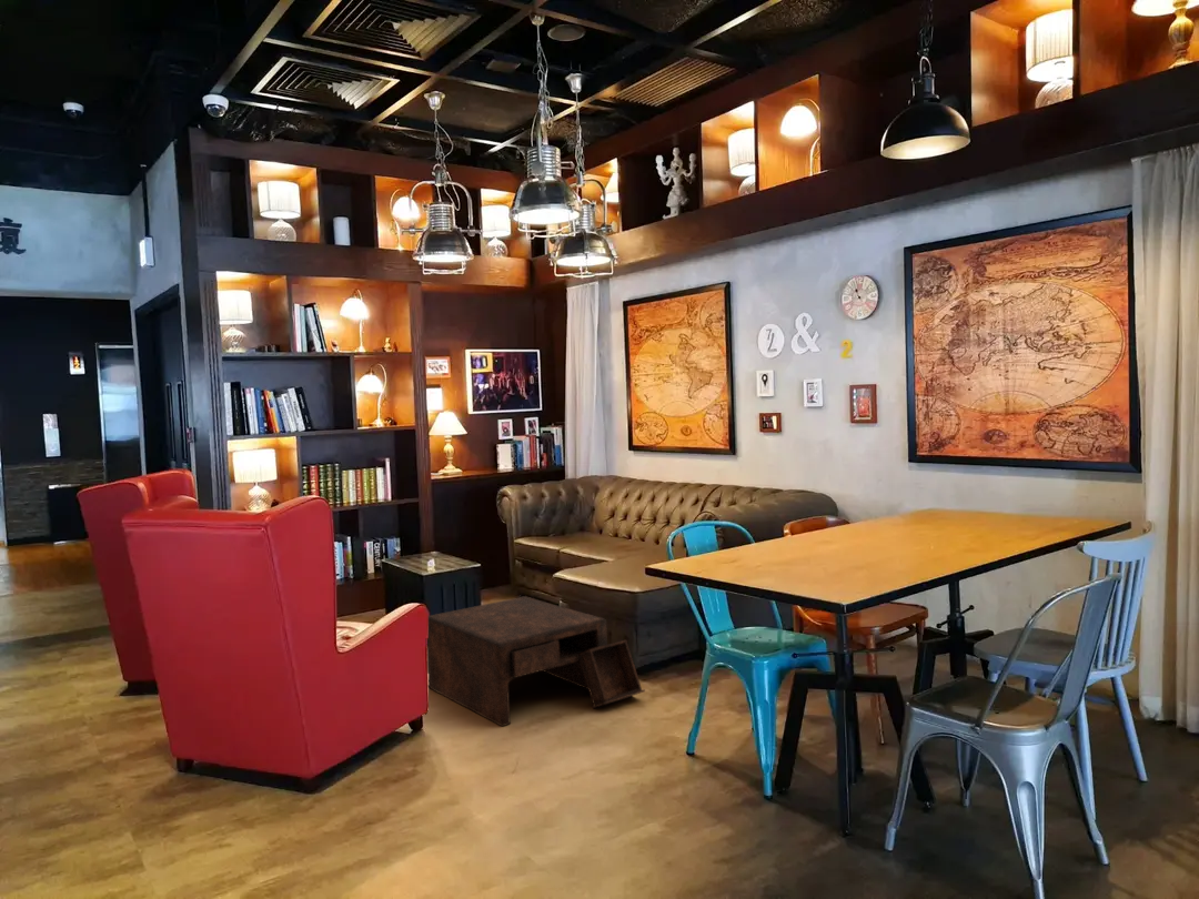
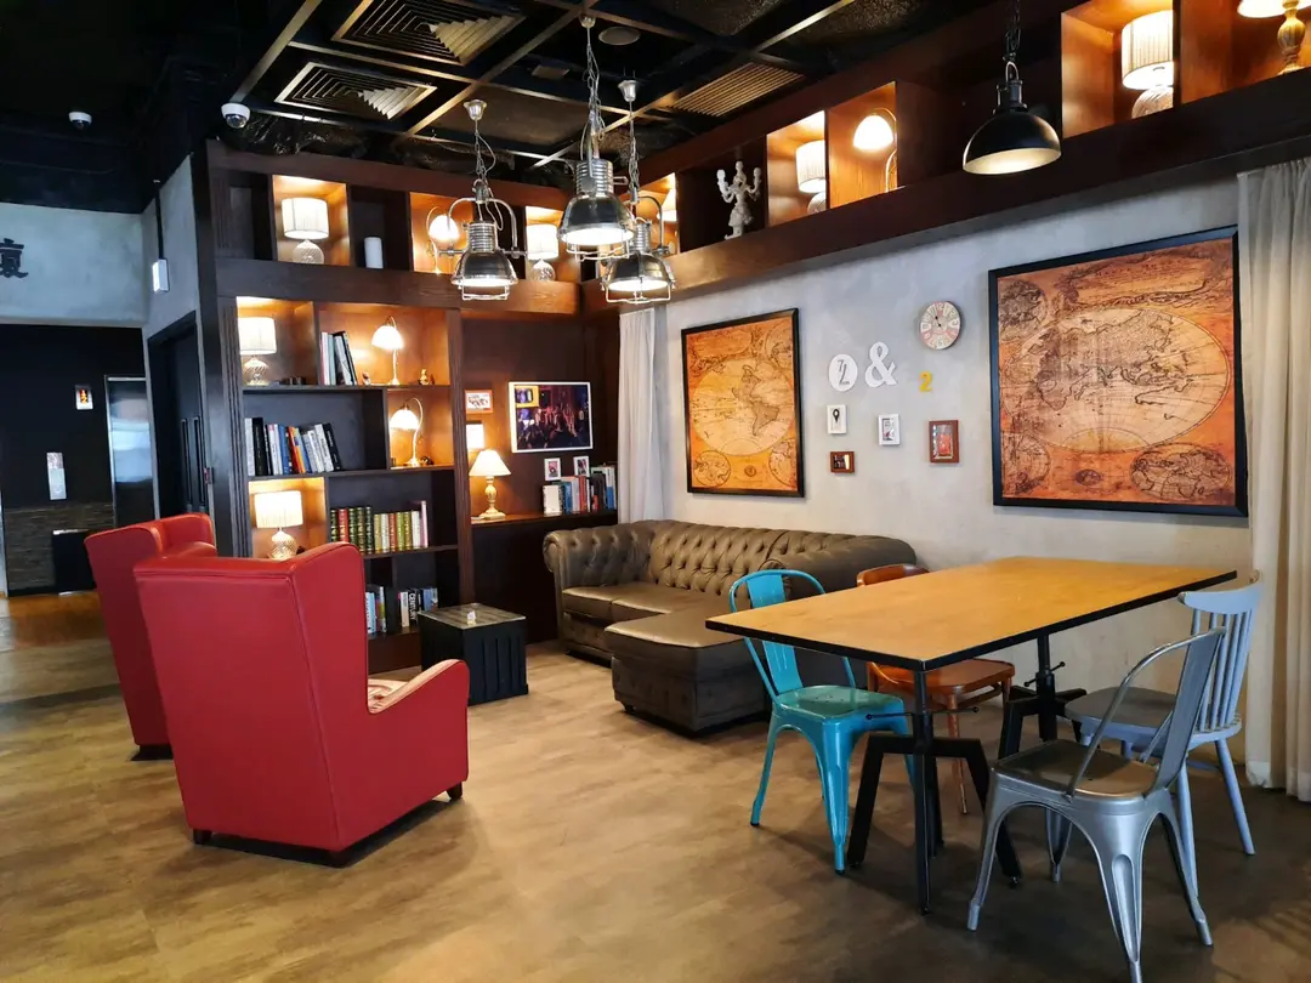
- coffee table [426,595,646,727]
